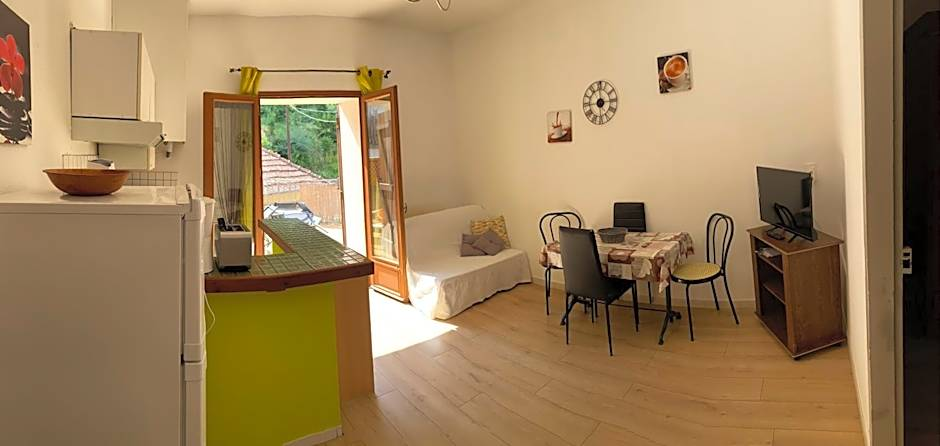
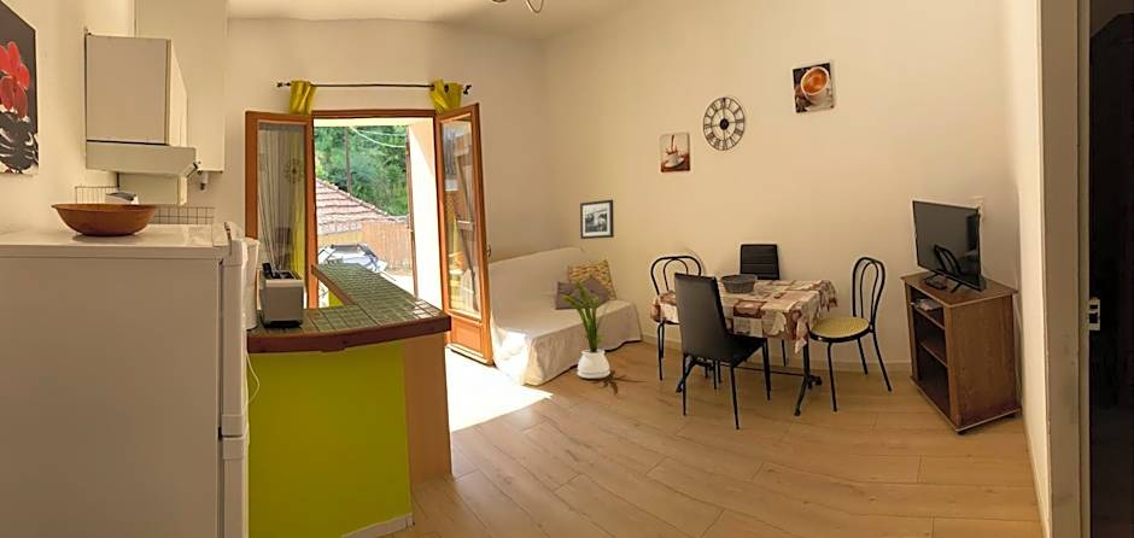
+ picture frame [579,199,615,240]
+ house plant [559,277,616,380]
